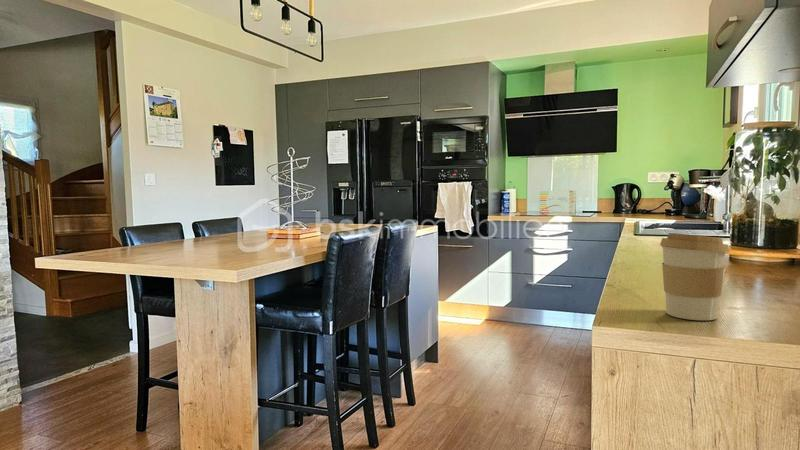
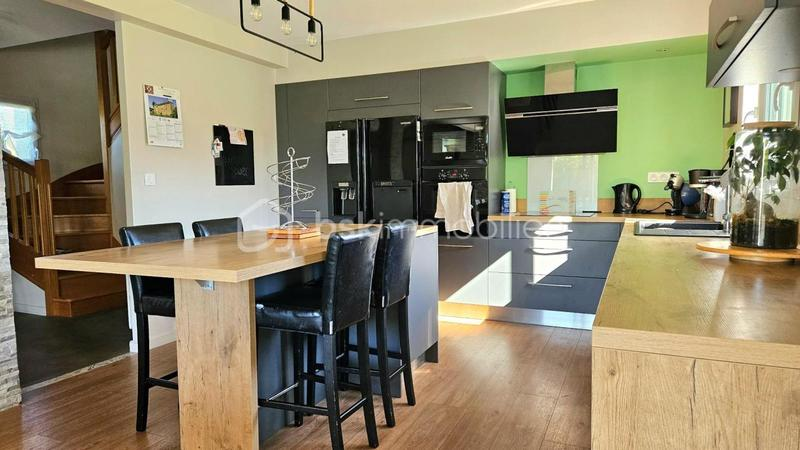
- coffee cup [659,232,730,321]
